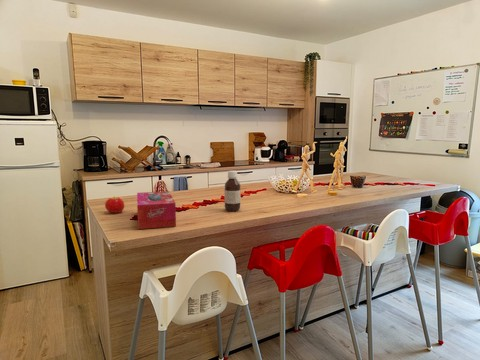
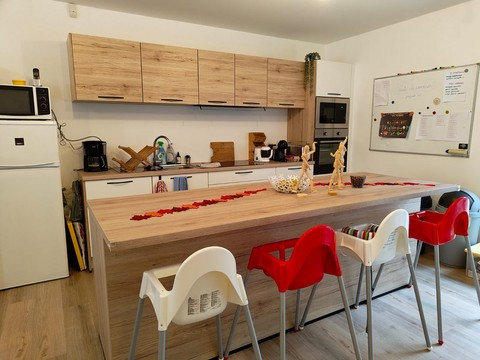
- fruit [104,196,125,214]
- bottle [224,170,242,212]
- tissue box [136,190,177,230]
